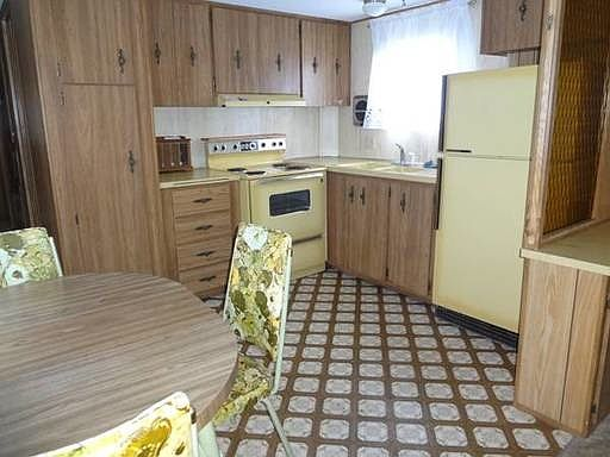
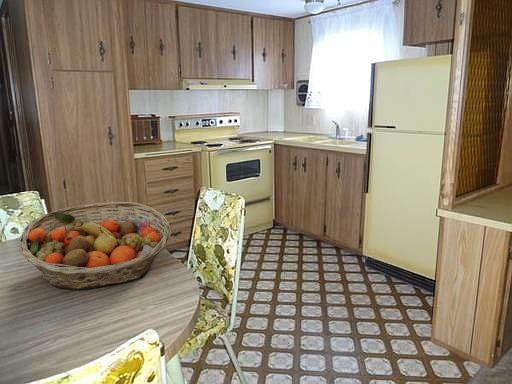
+ fruit basket [18,201,172,291]
